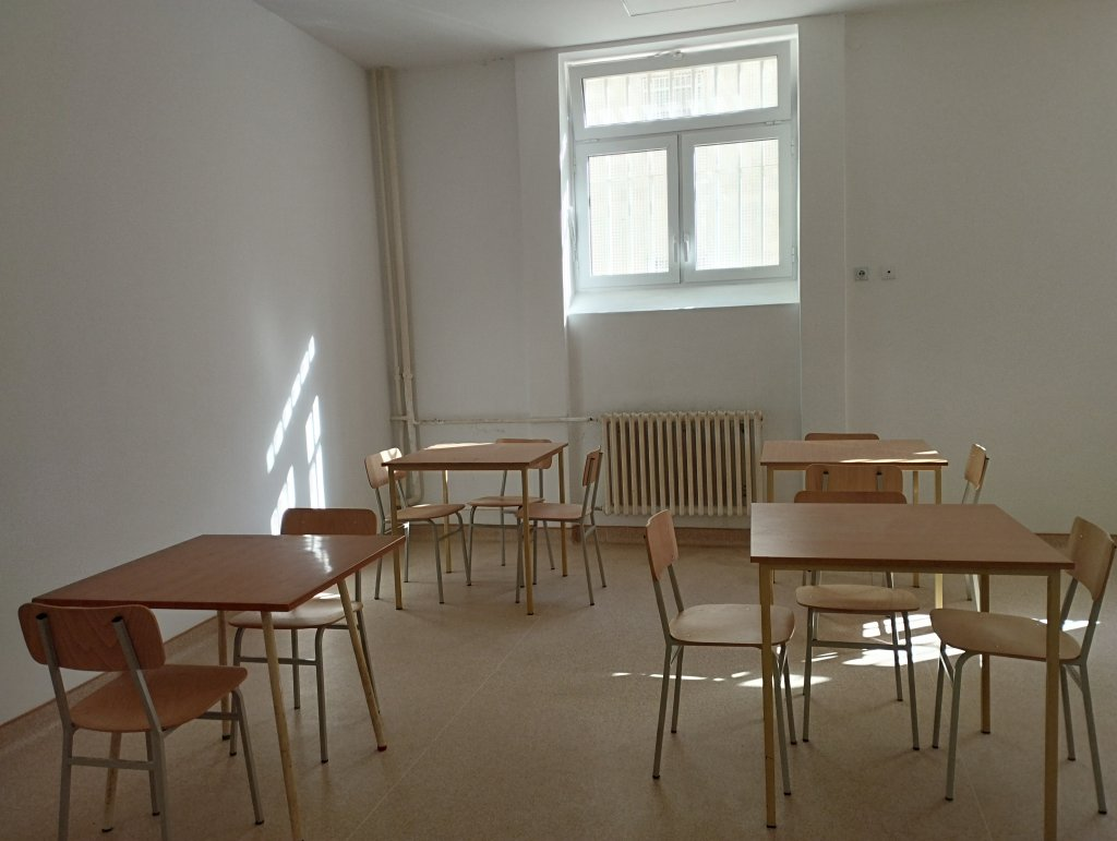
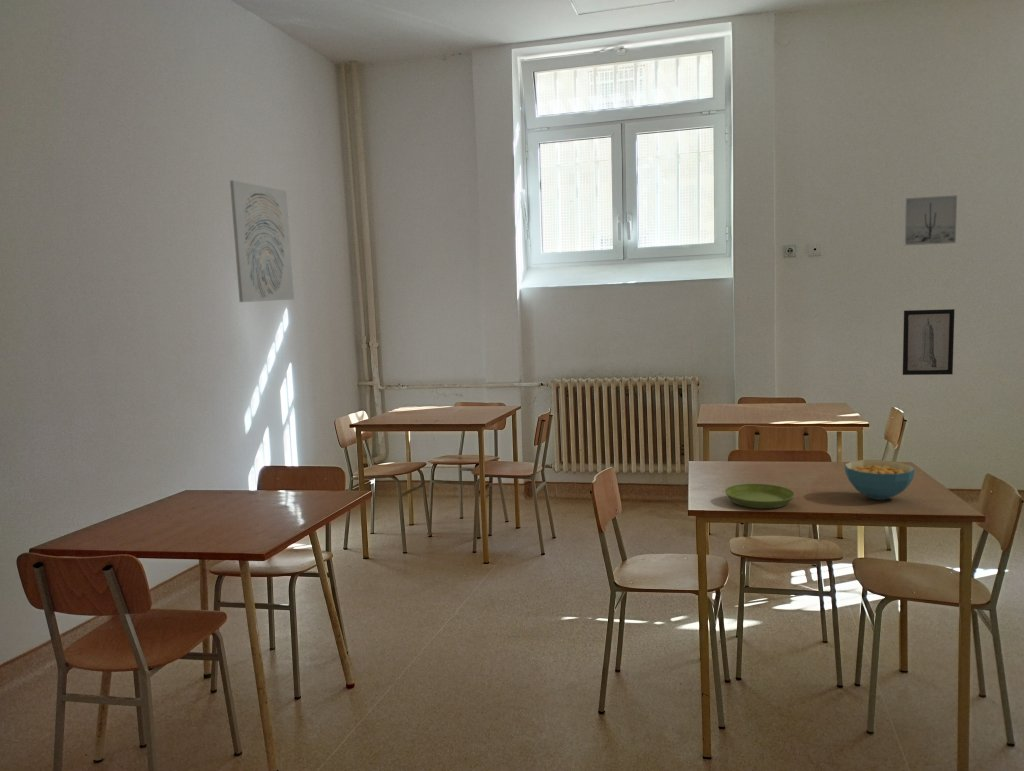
+ wall art [903,194,958,246]
+ saucer [724,483,796,510]
+ wall art [902,308,956,376]
+ wall art [229,179,295,303]
+ cereal bowl [844,459,916,501]
